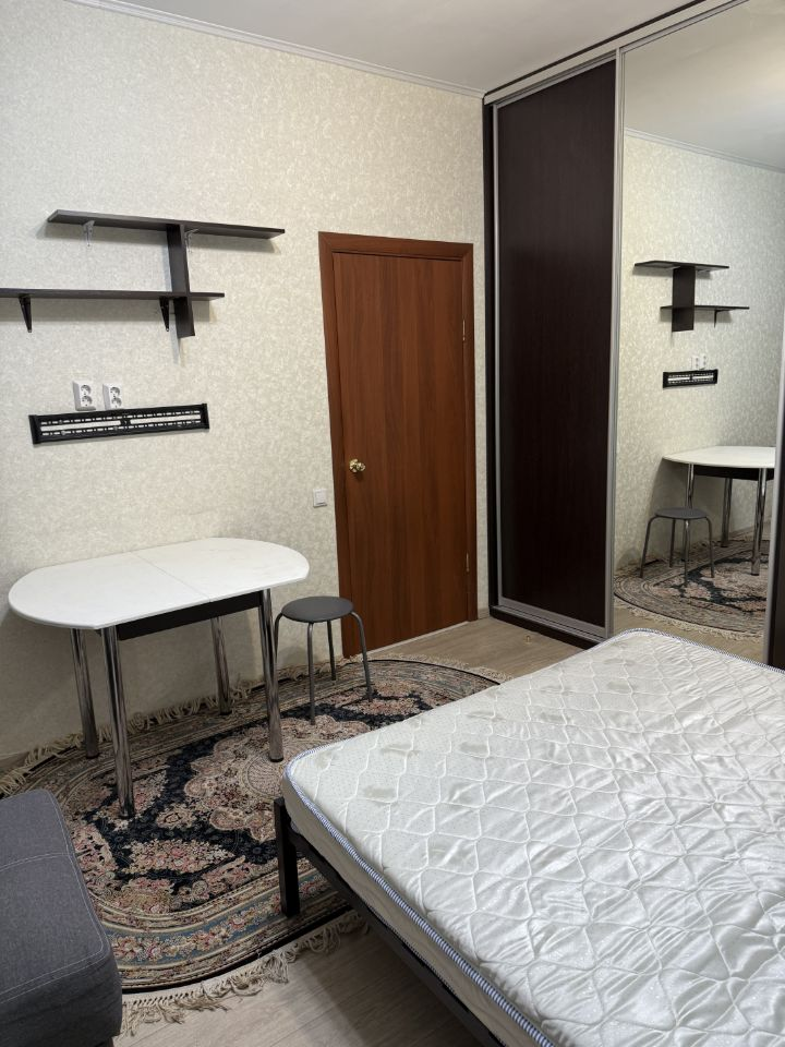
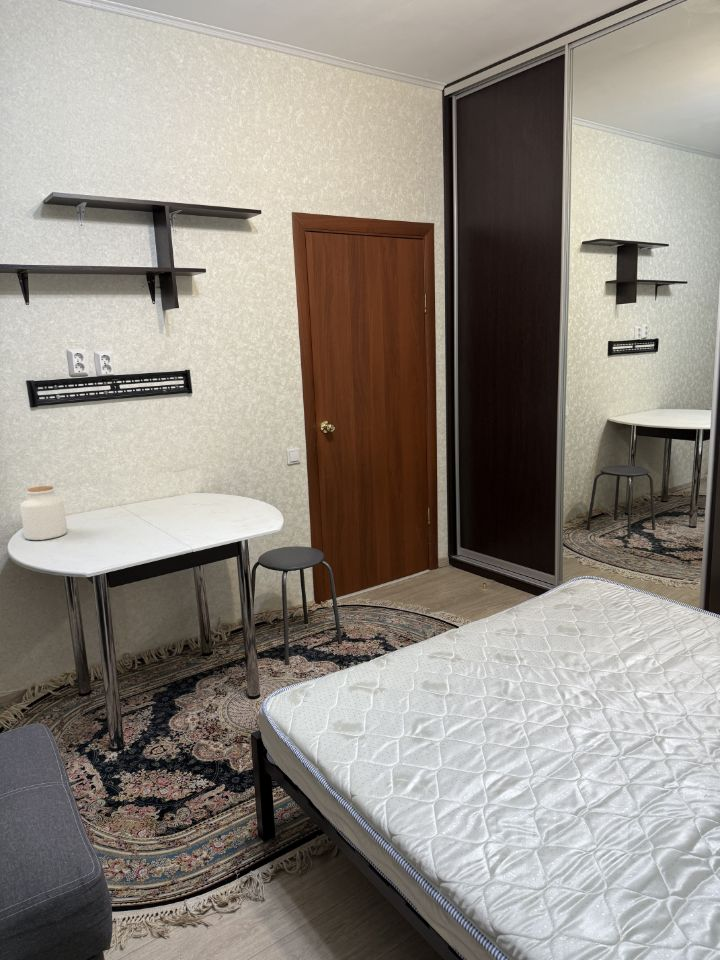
+ jar [19,485,68,541]
